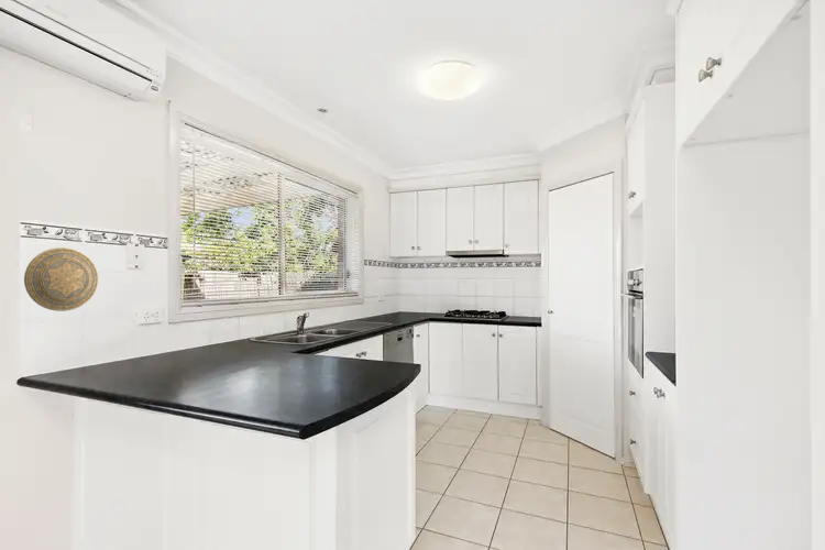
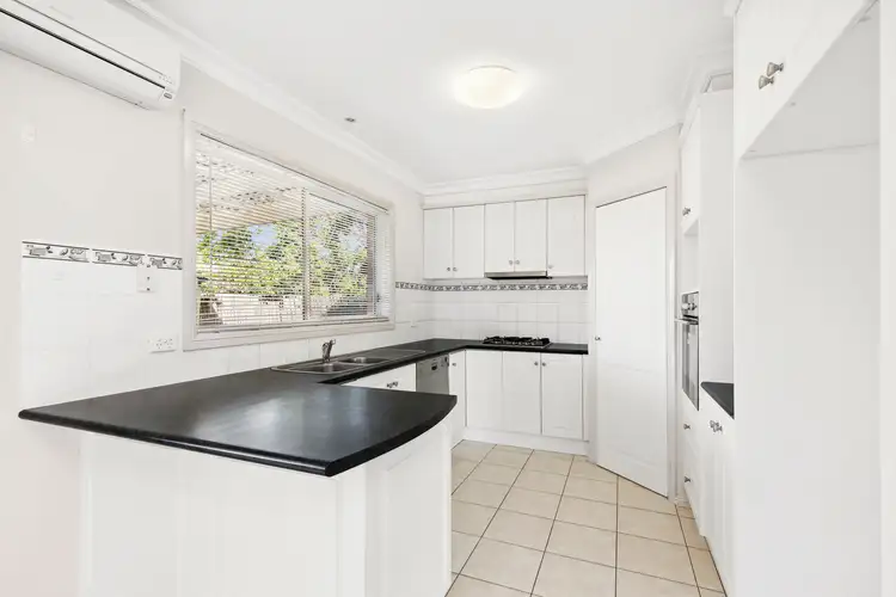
- decorative plate [23,246,99,312]
